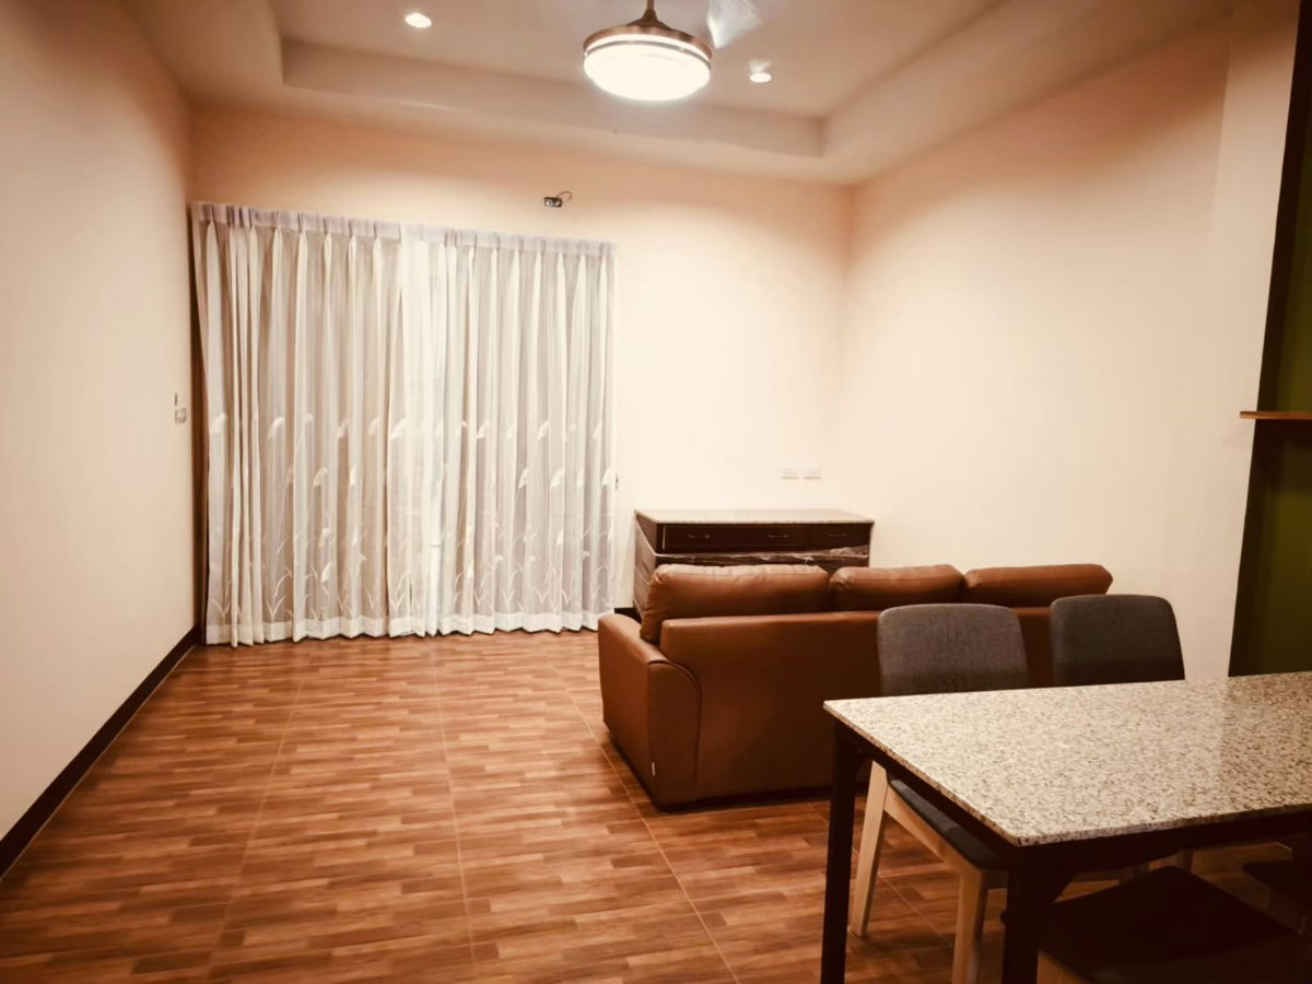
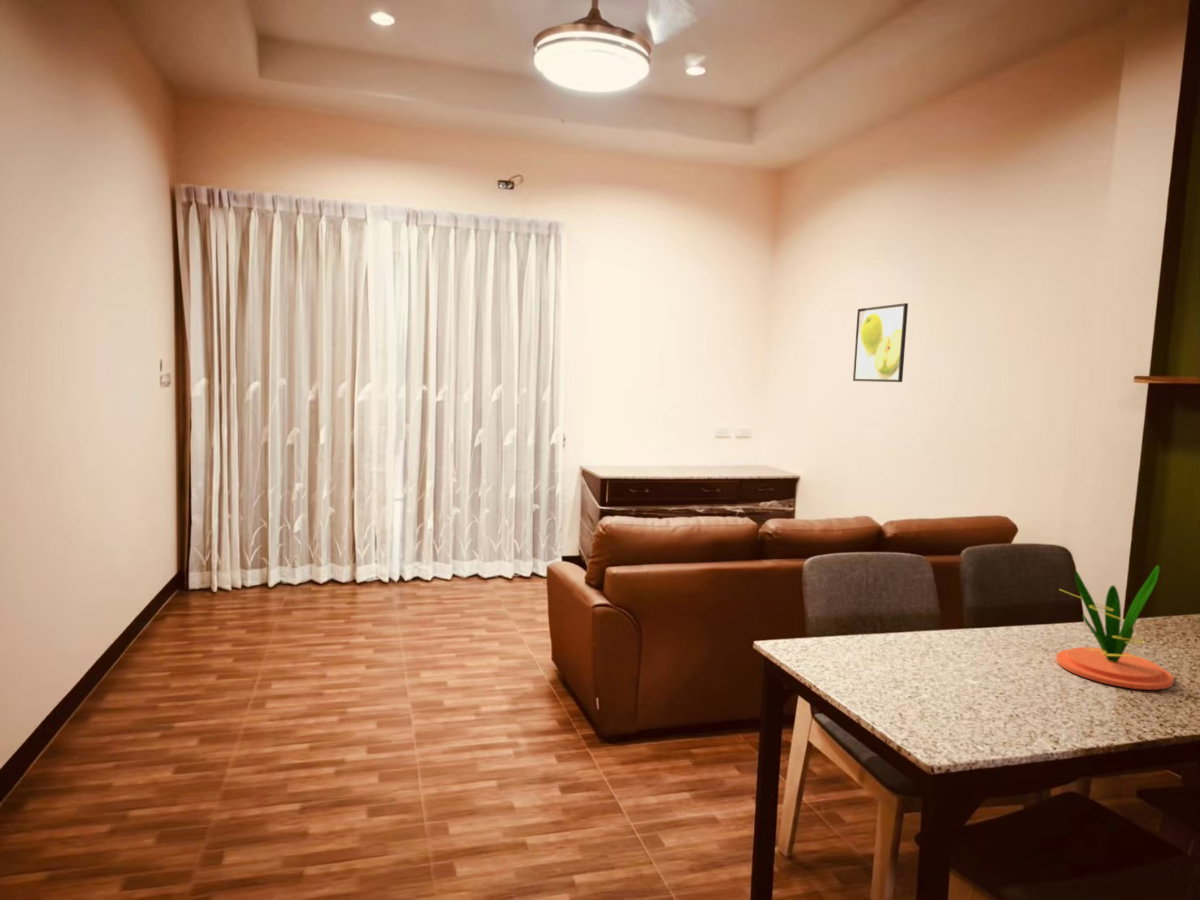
+ plant [1055,564,1175,691]
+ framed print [852,302,909,383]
